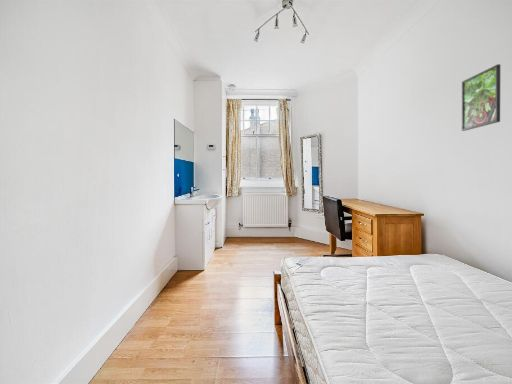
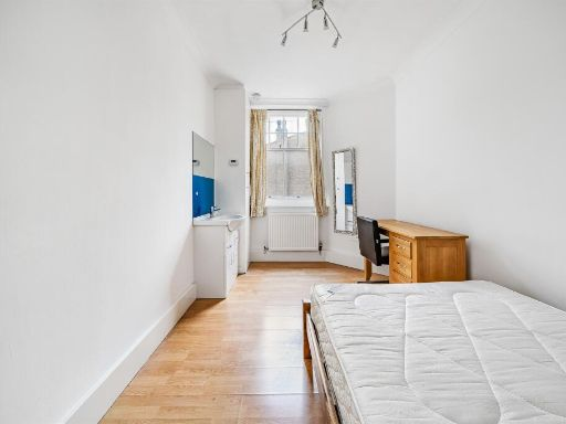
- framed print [461,63,501,132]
